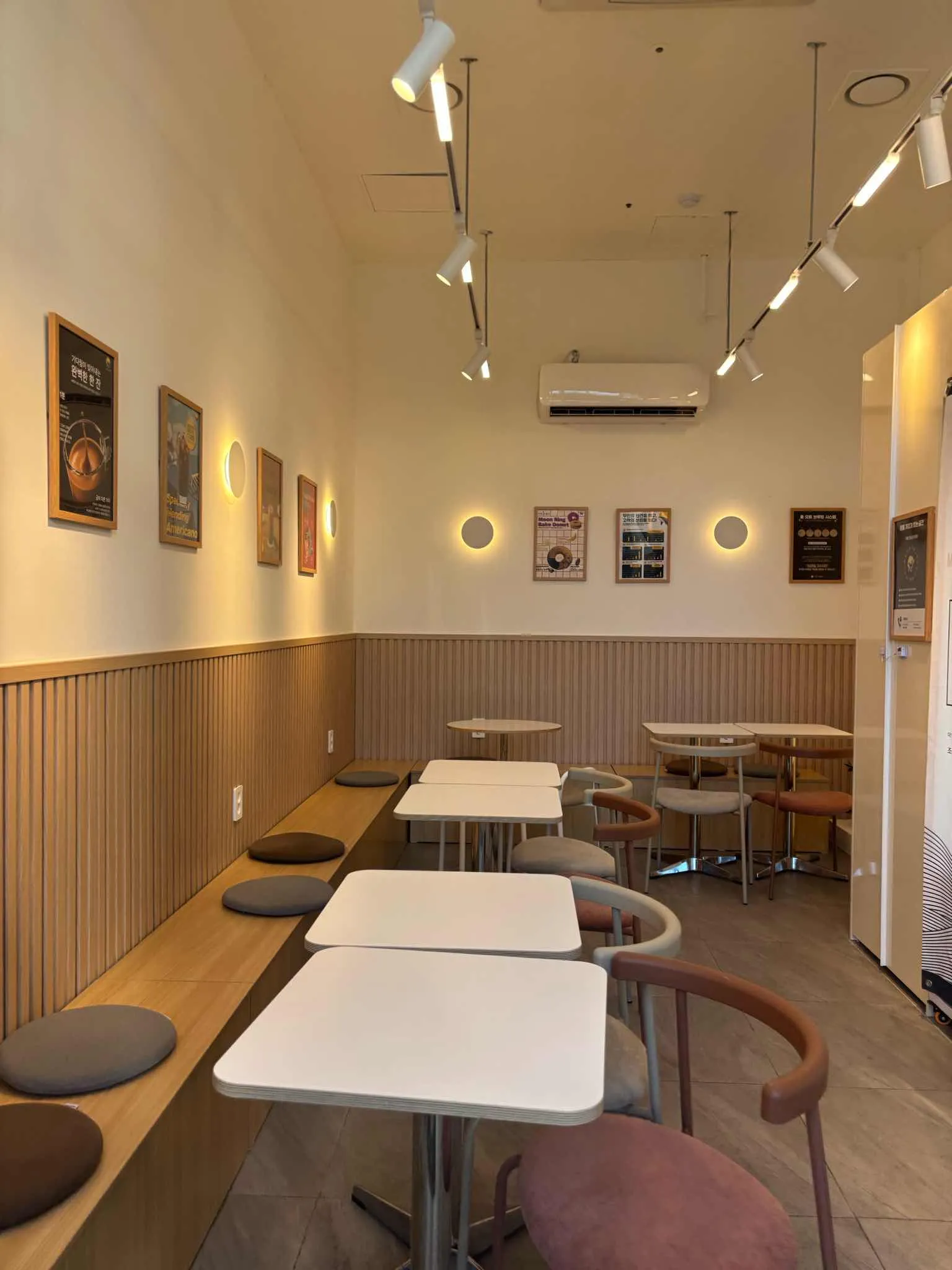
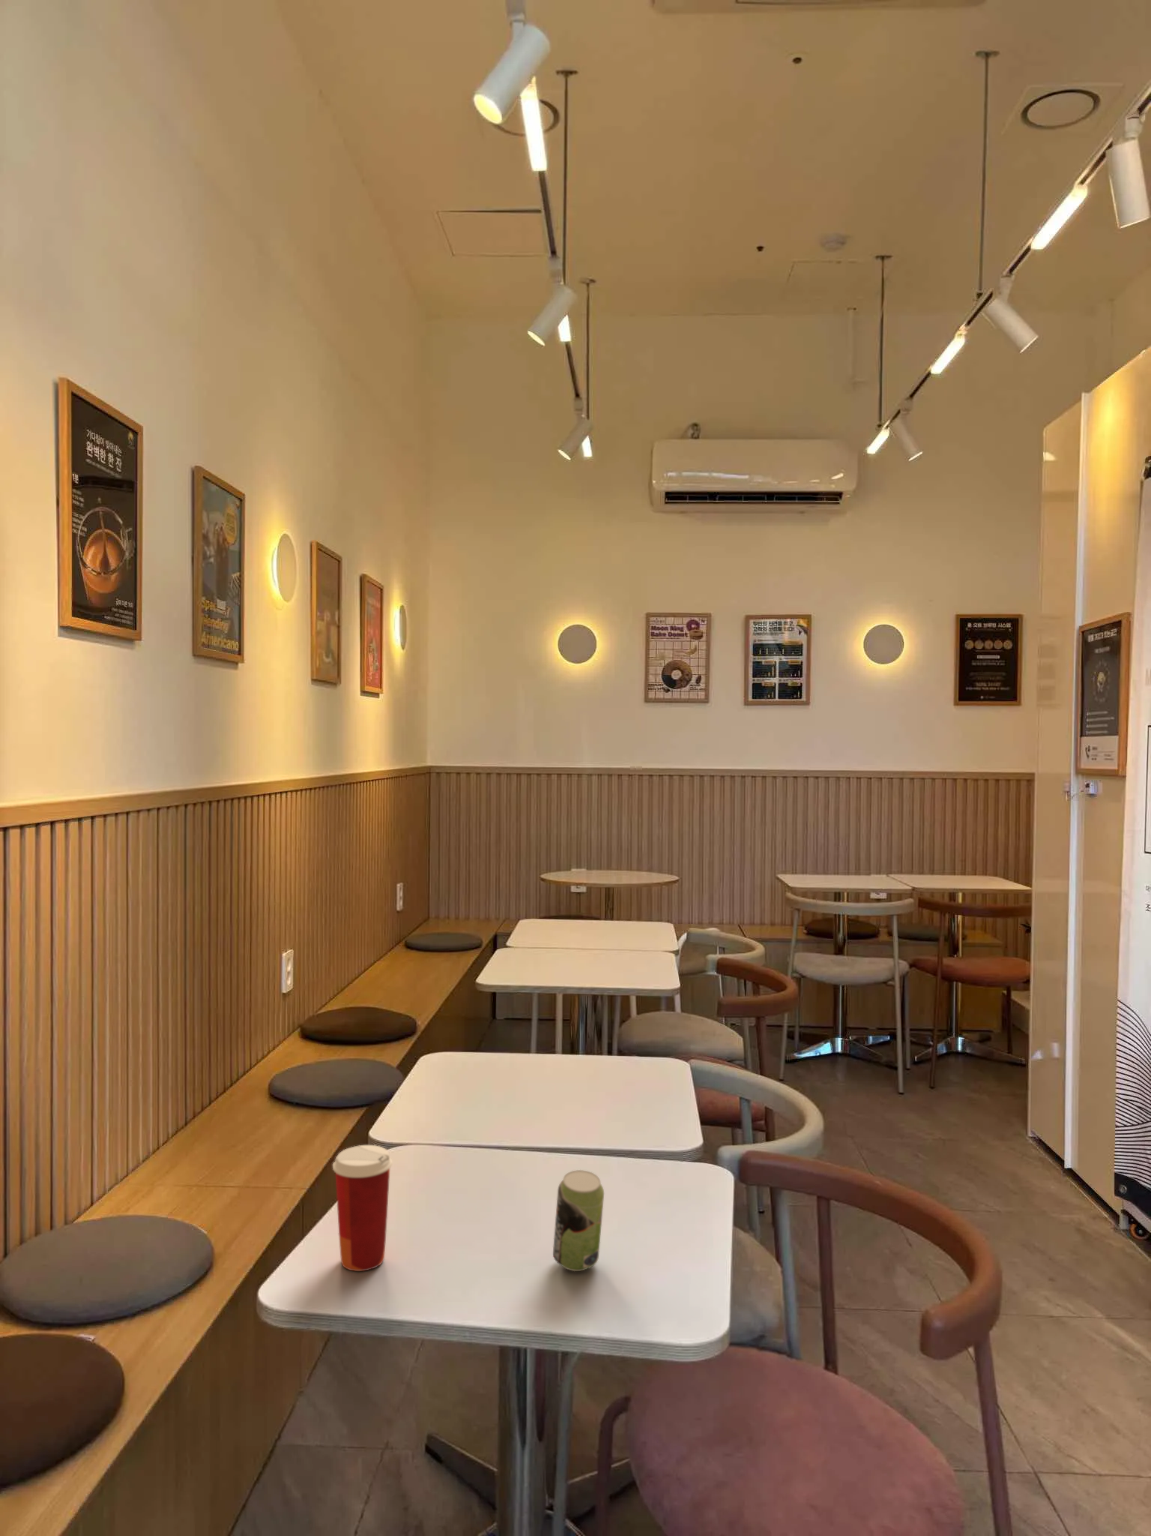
+ paper cup [332,1144,393,1272]
+ beverage can [553,1170,605,1272]
